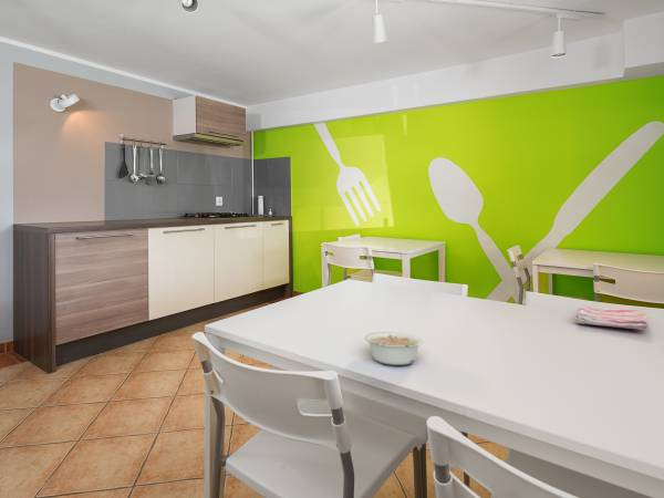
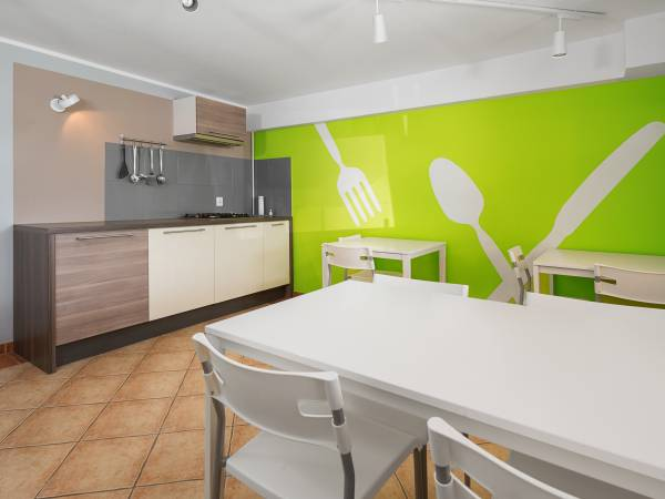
- dish towel [575,304,650,331]
- legume [363,331,425,366]
